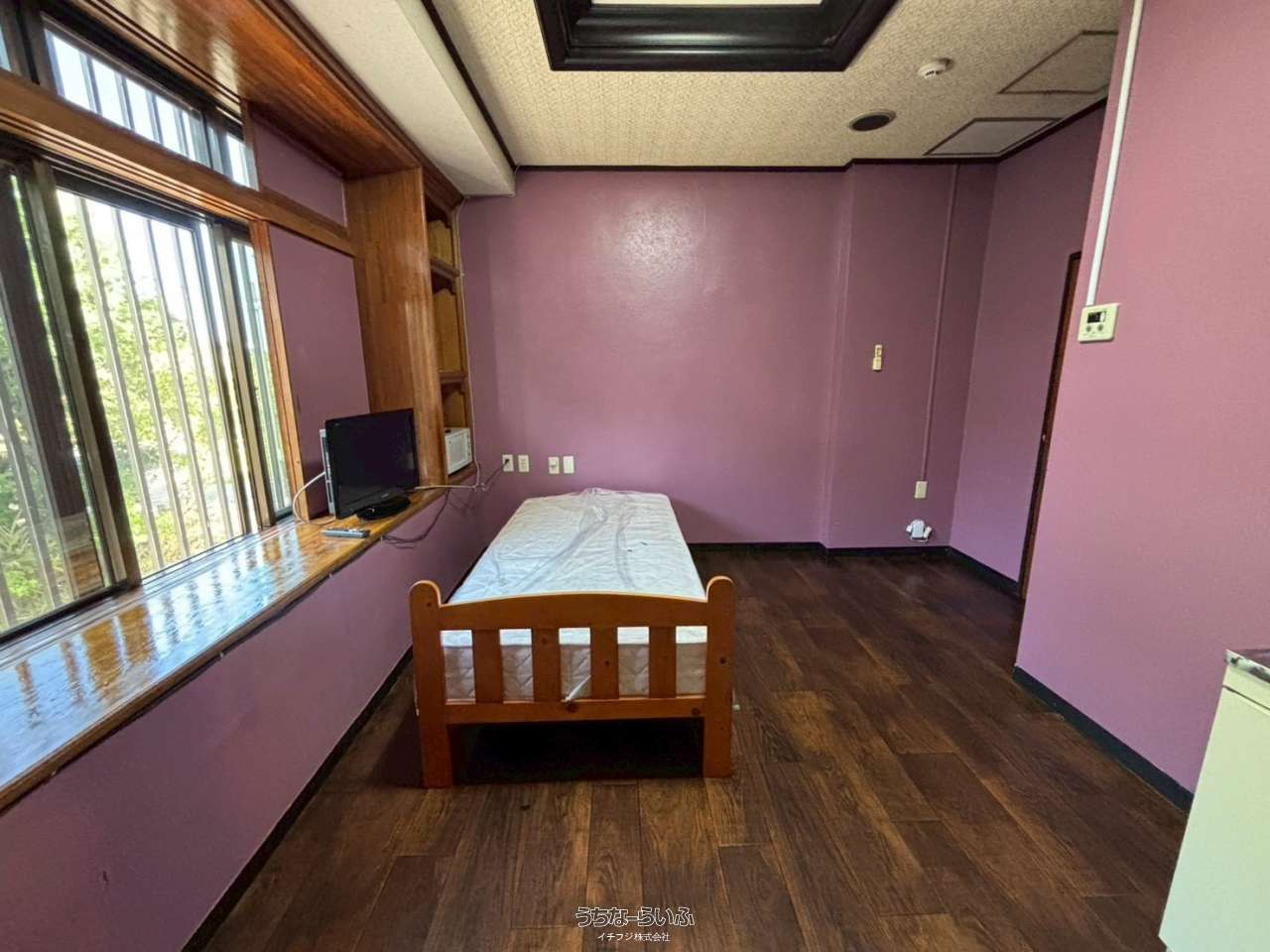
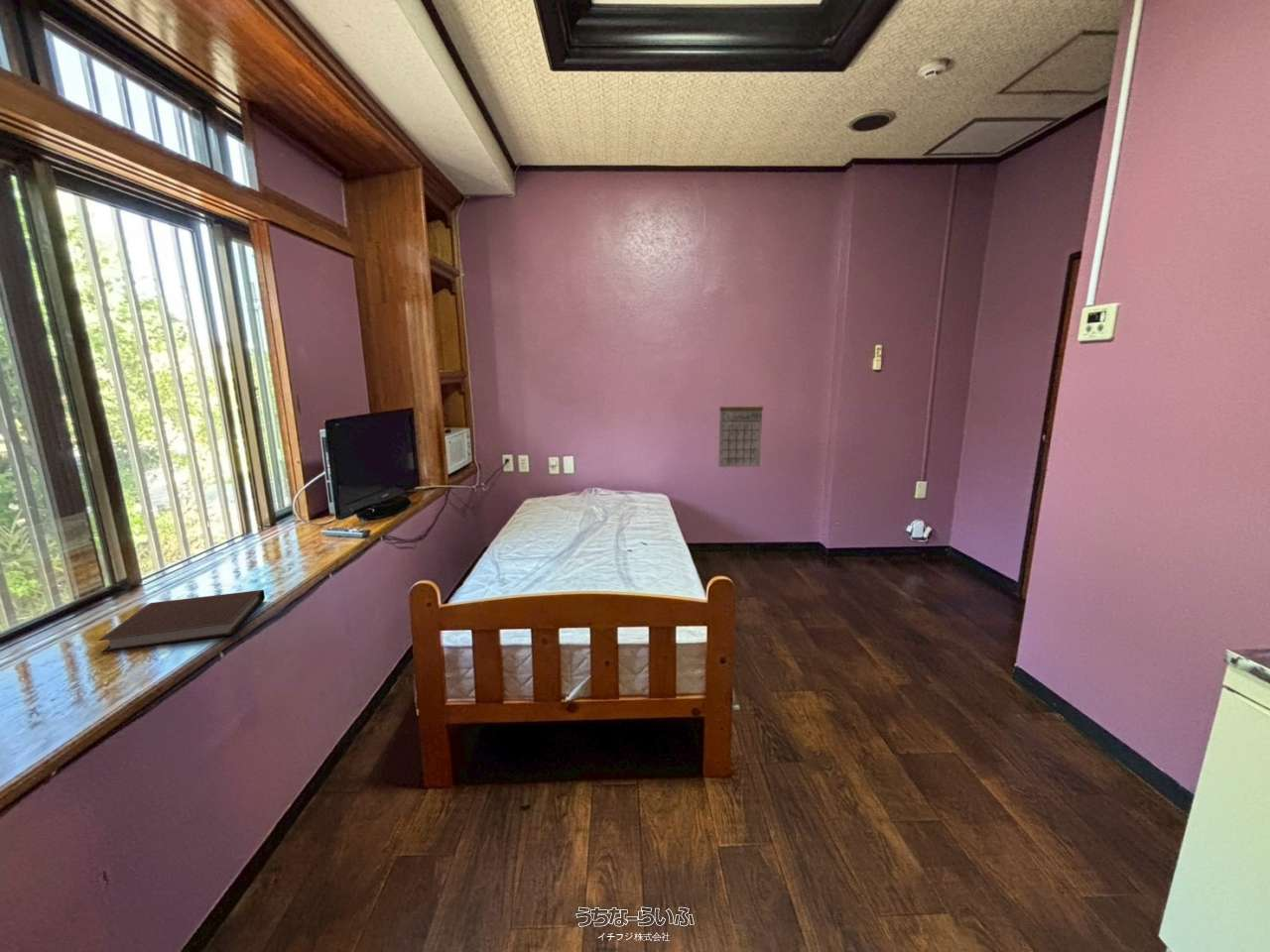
+ notebook [97,589,266,654]
+ calendar [717,393,764,468]
